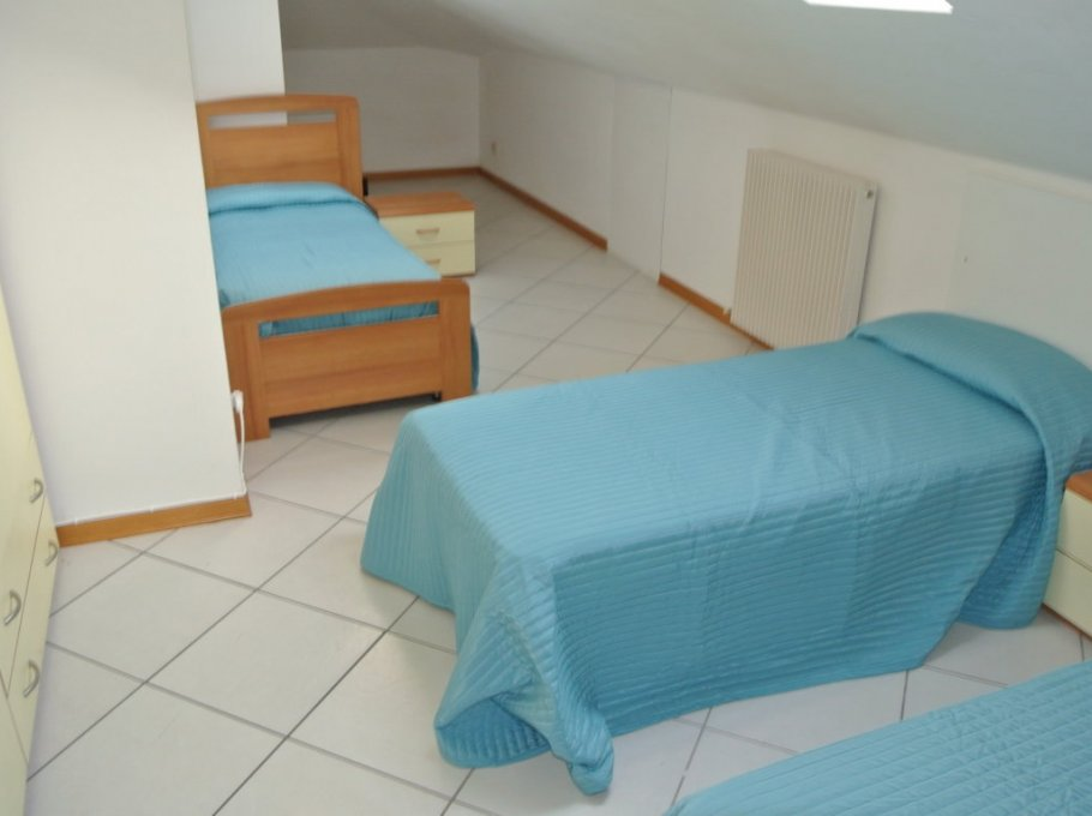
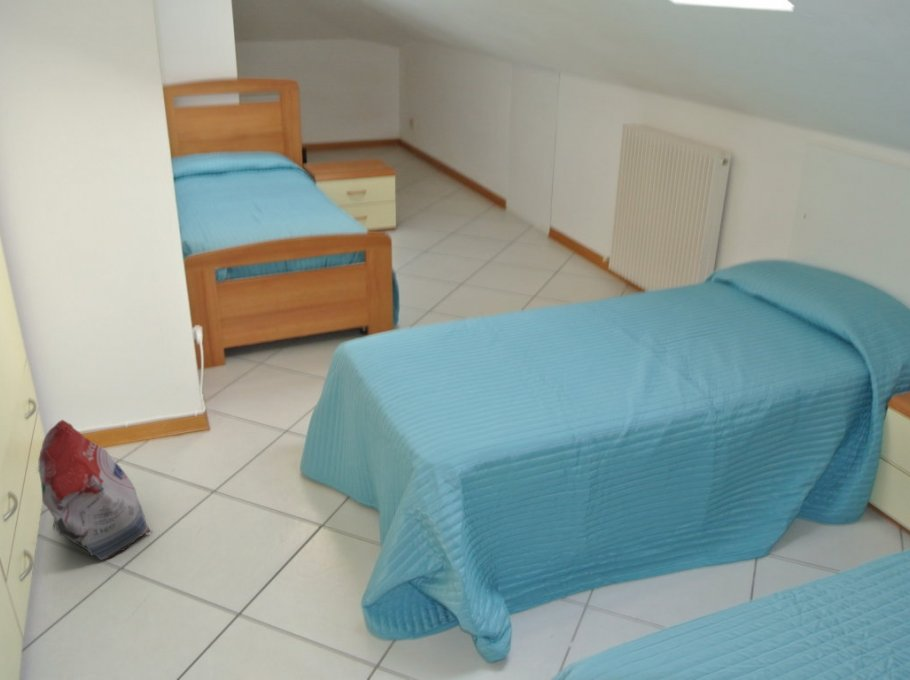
+ bag [38,419,153,562]
